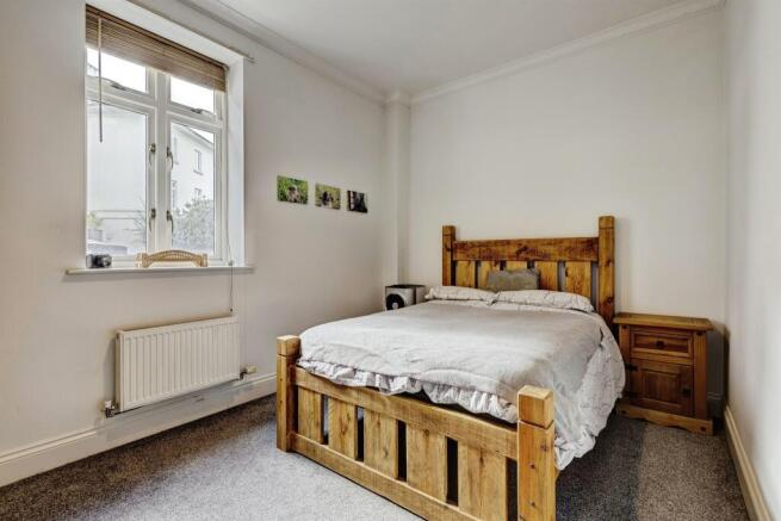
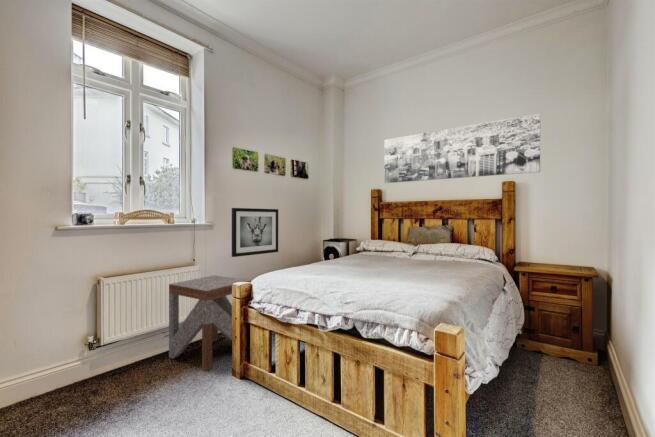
+ wall art [231,207,279,258]
+ side table [168,274,252,372]
+ wall art [383,113,542,184]
